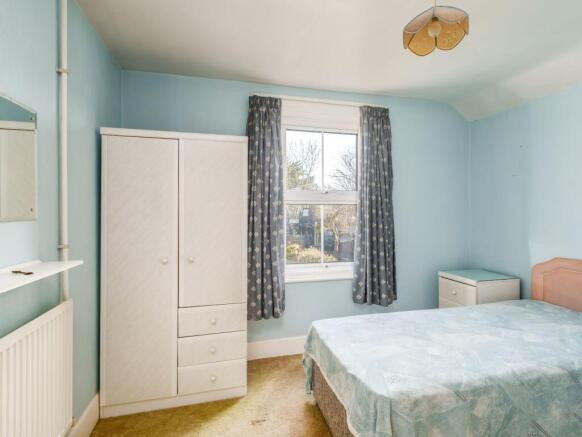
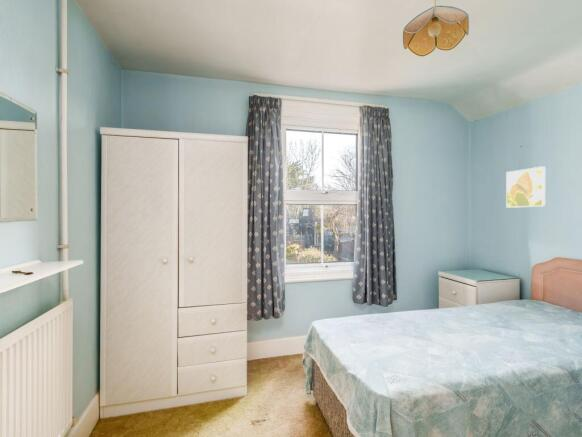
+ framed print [505,165,546,209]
